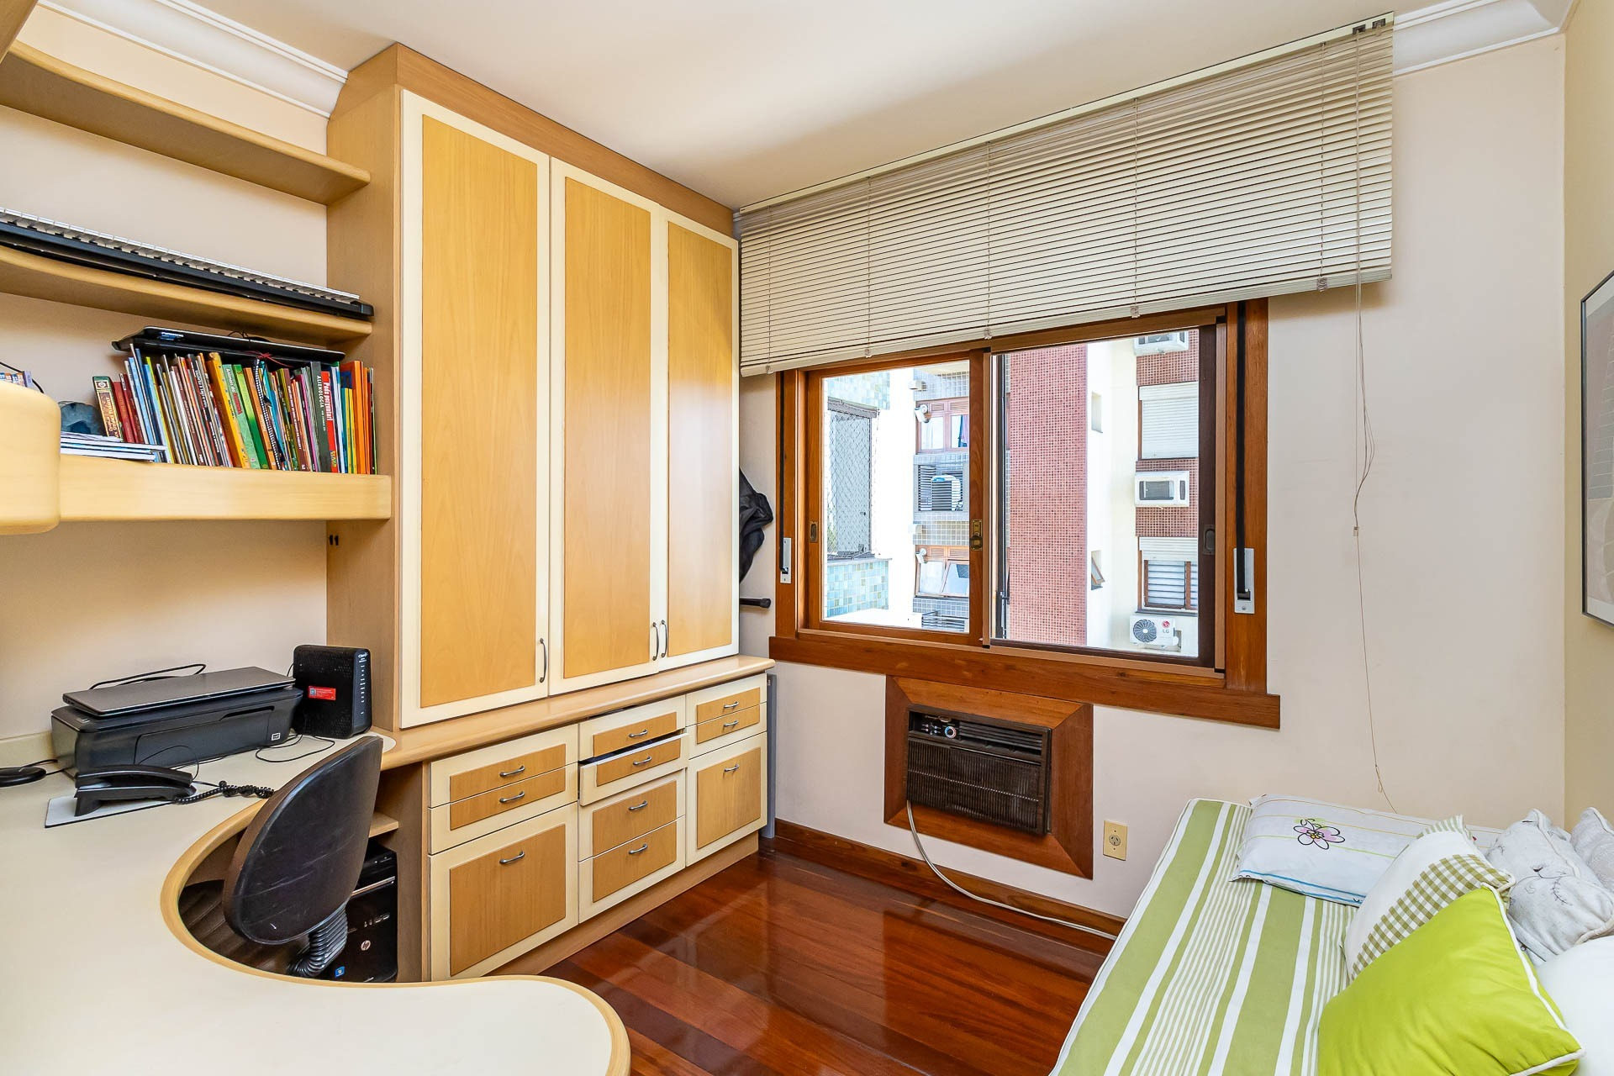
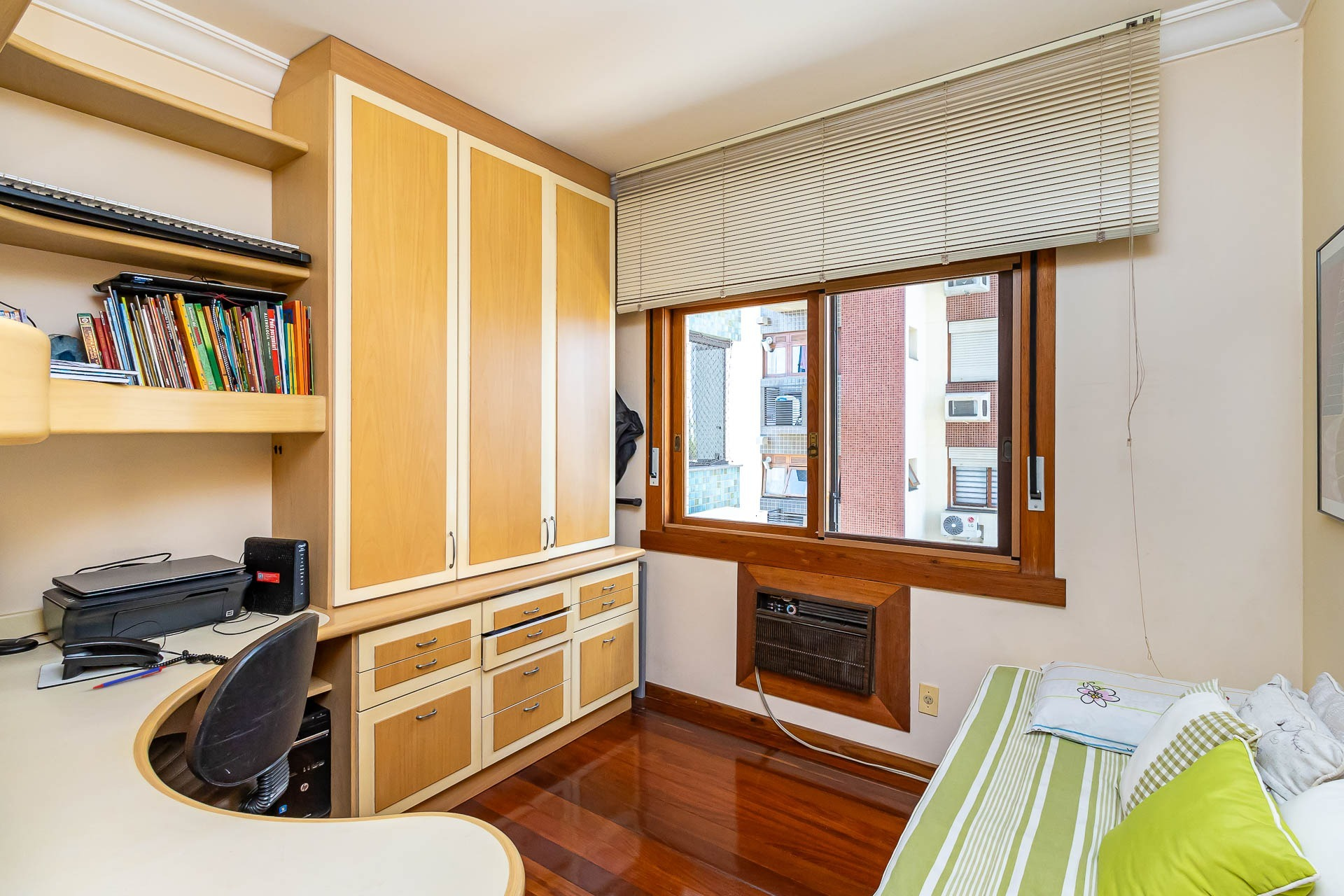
+ pen [91,666,167,689]
